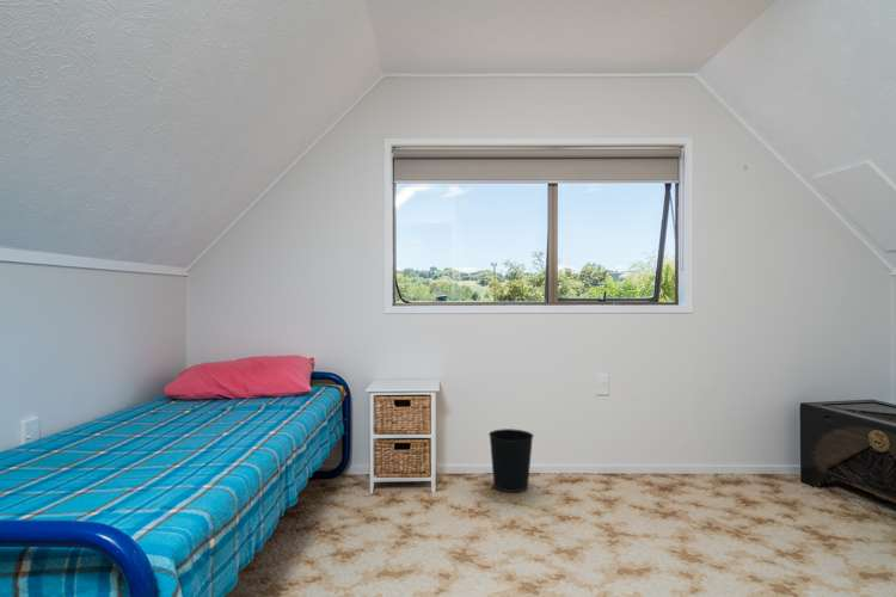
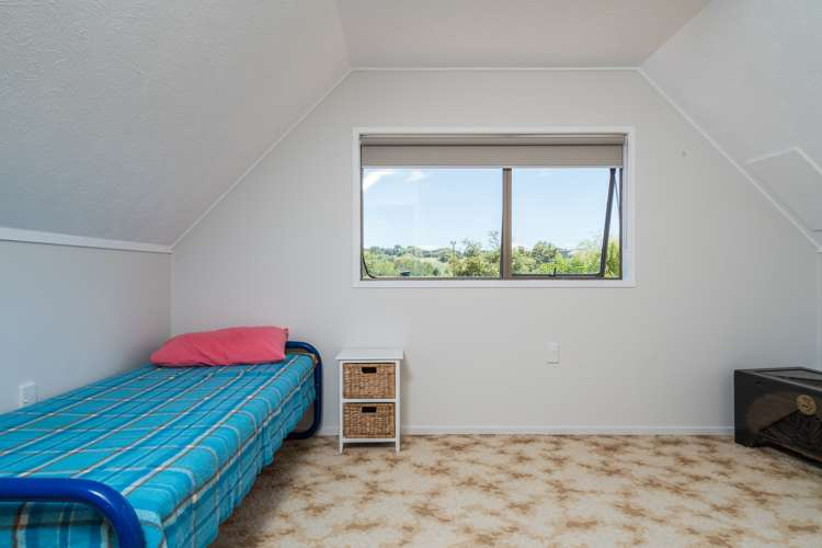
- wastebasket [487,427,534,493]
